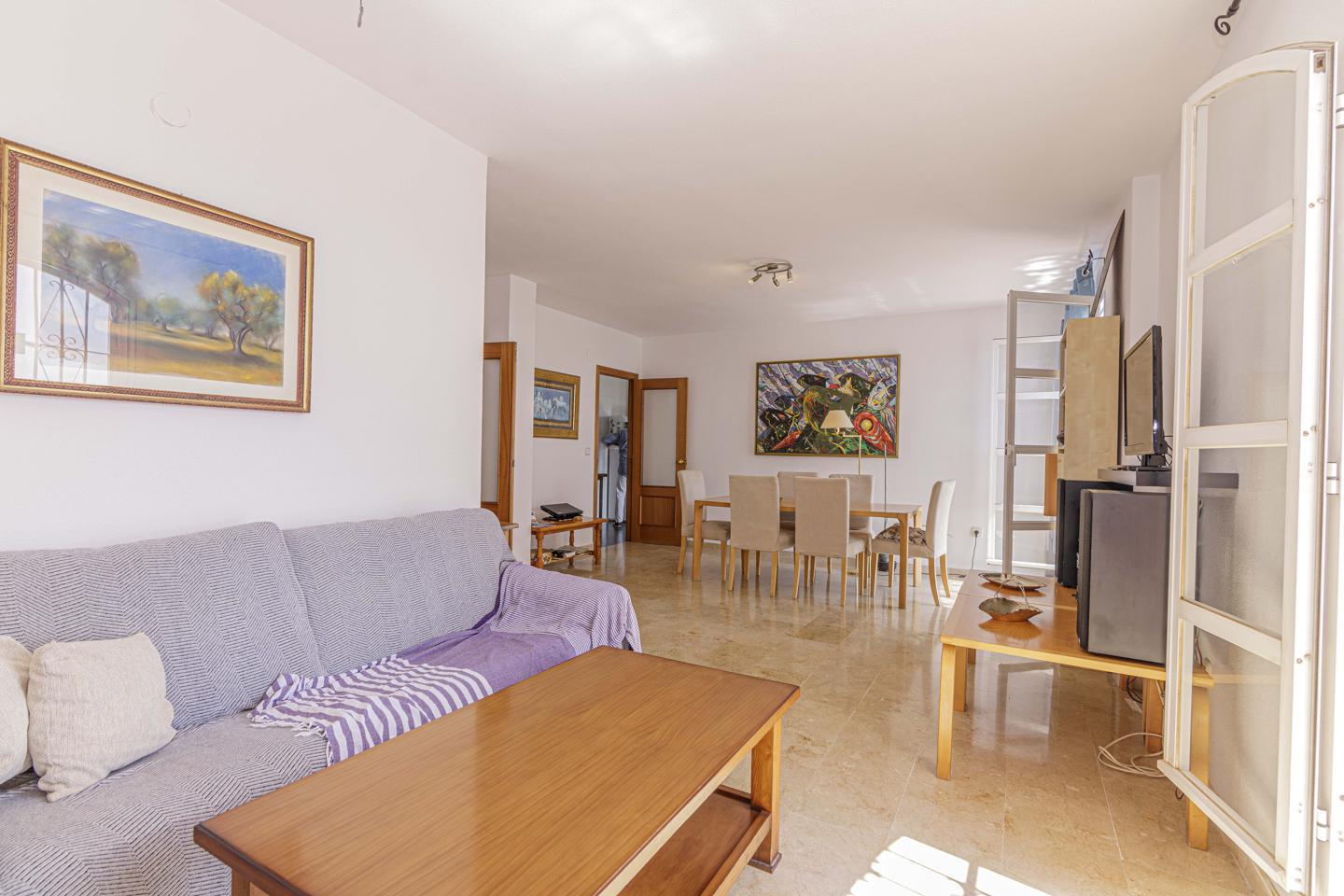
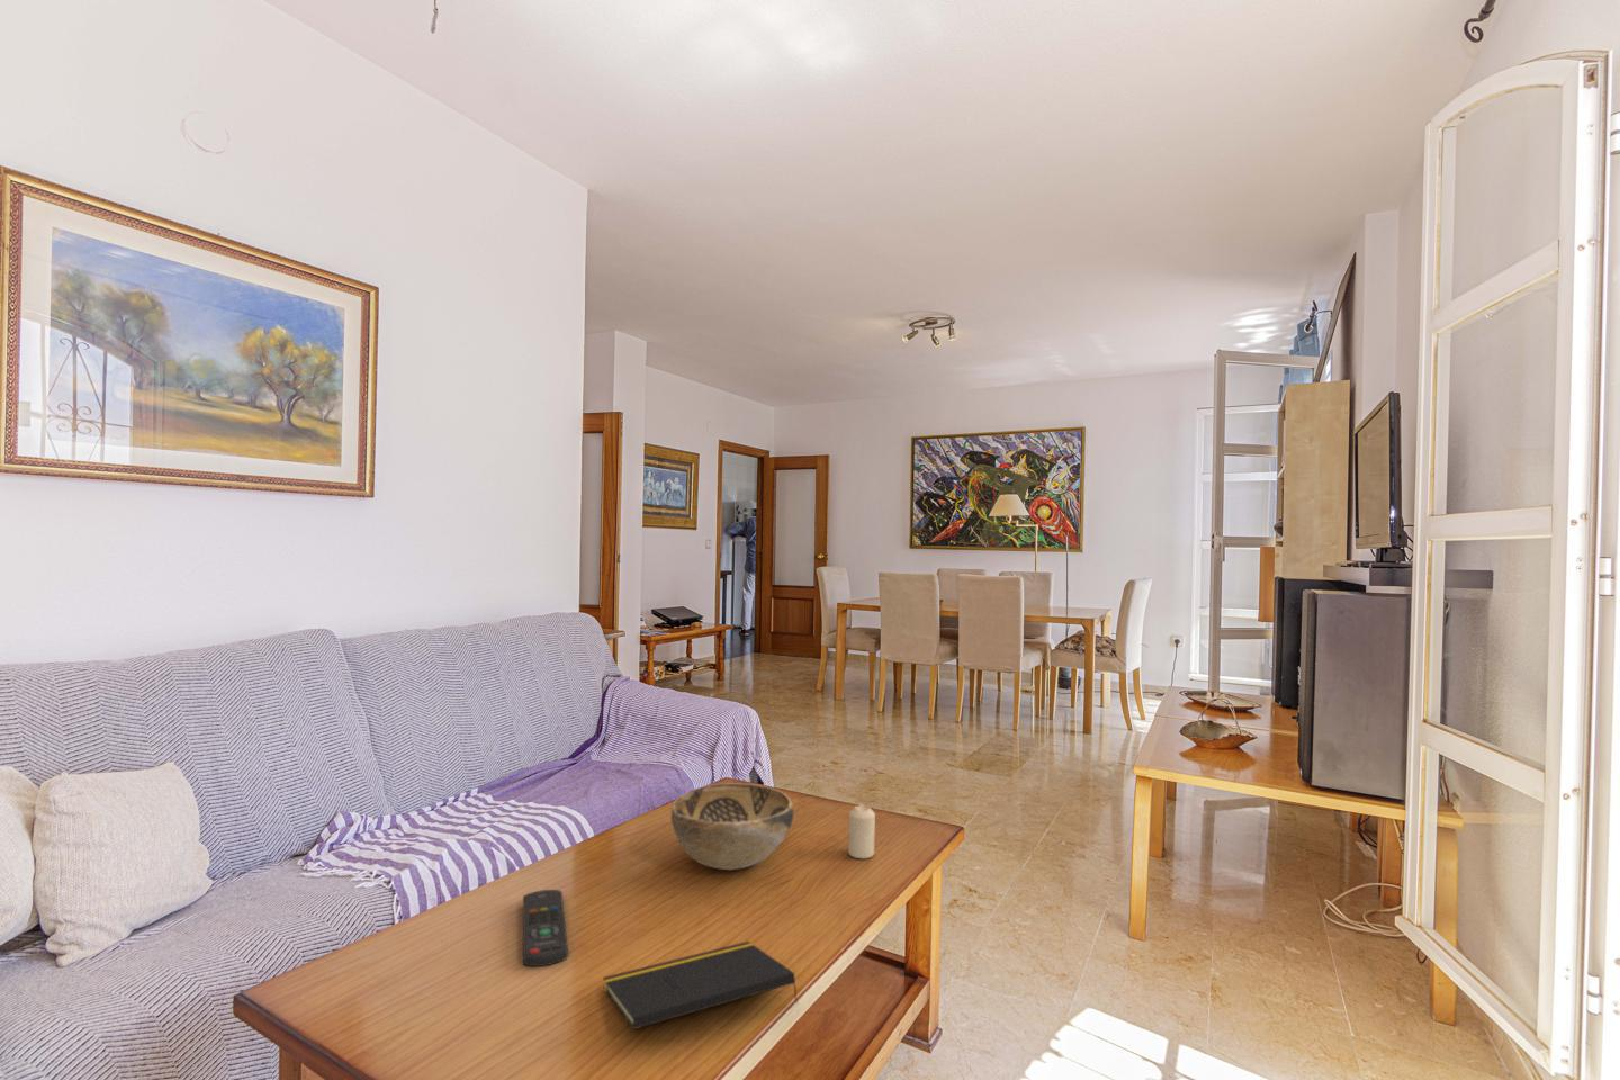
+ remote control [522,888,569,968]
+ notepad [601,940,799,1031]
+ decorative bowl [670,783,796,870]
+ candle [847,803,876,859]
